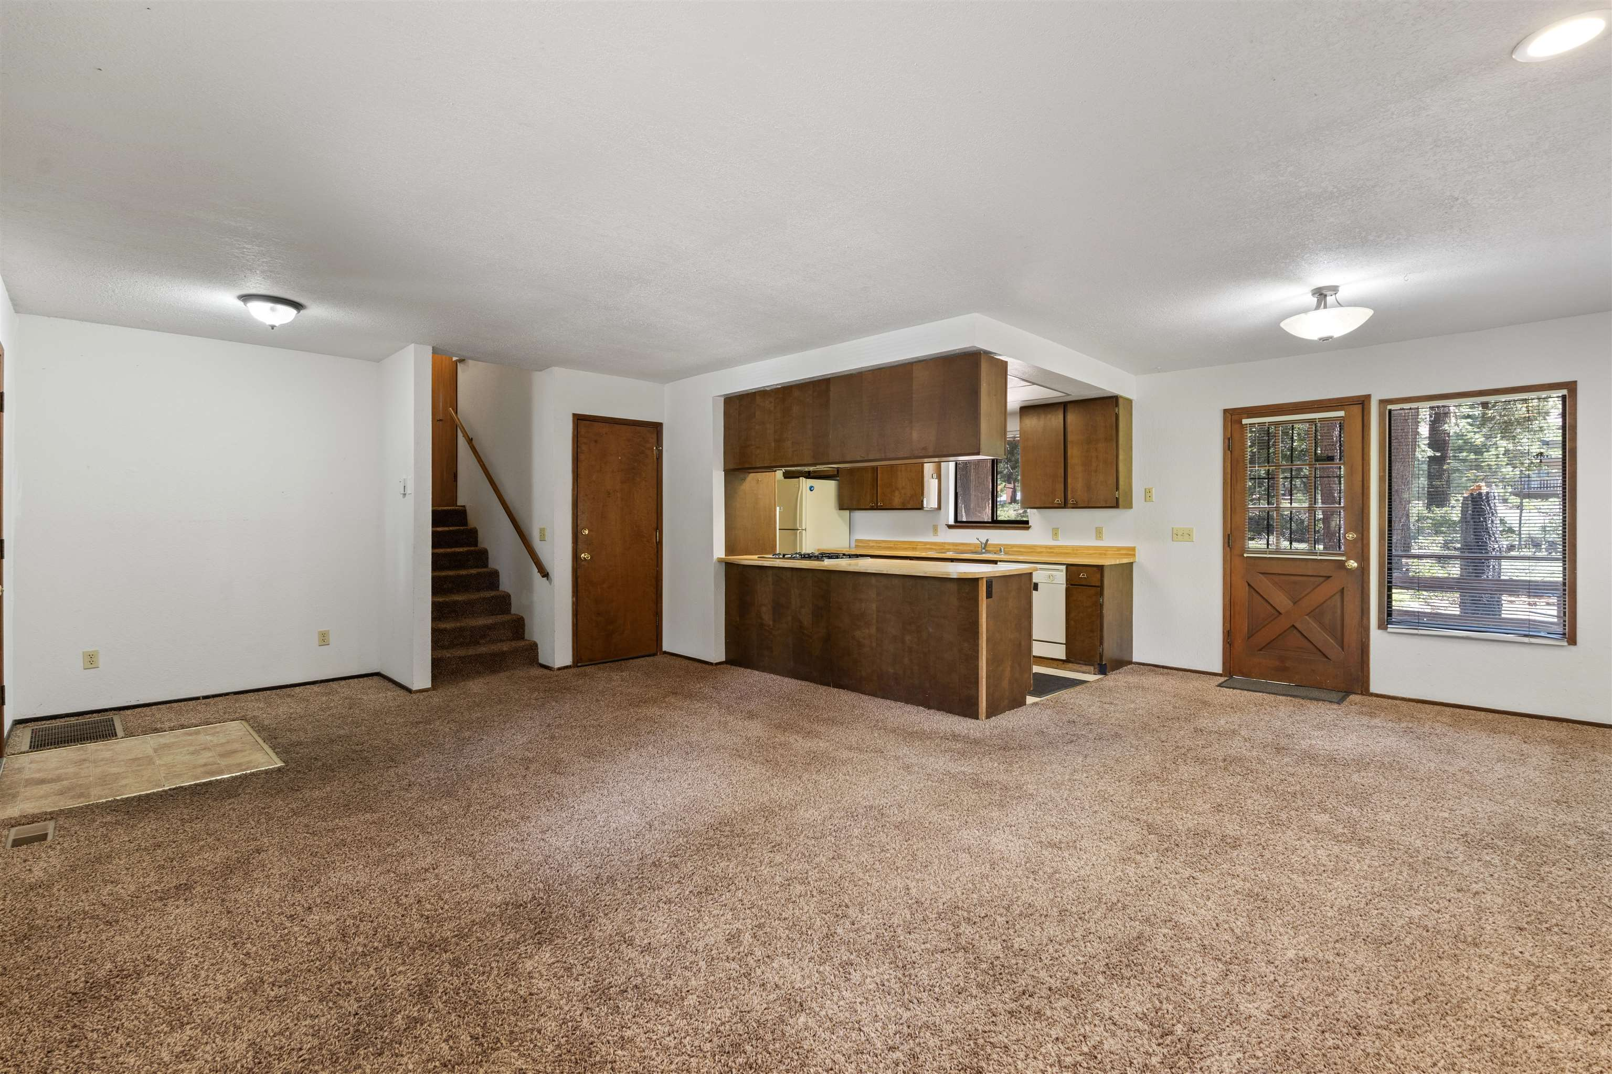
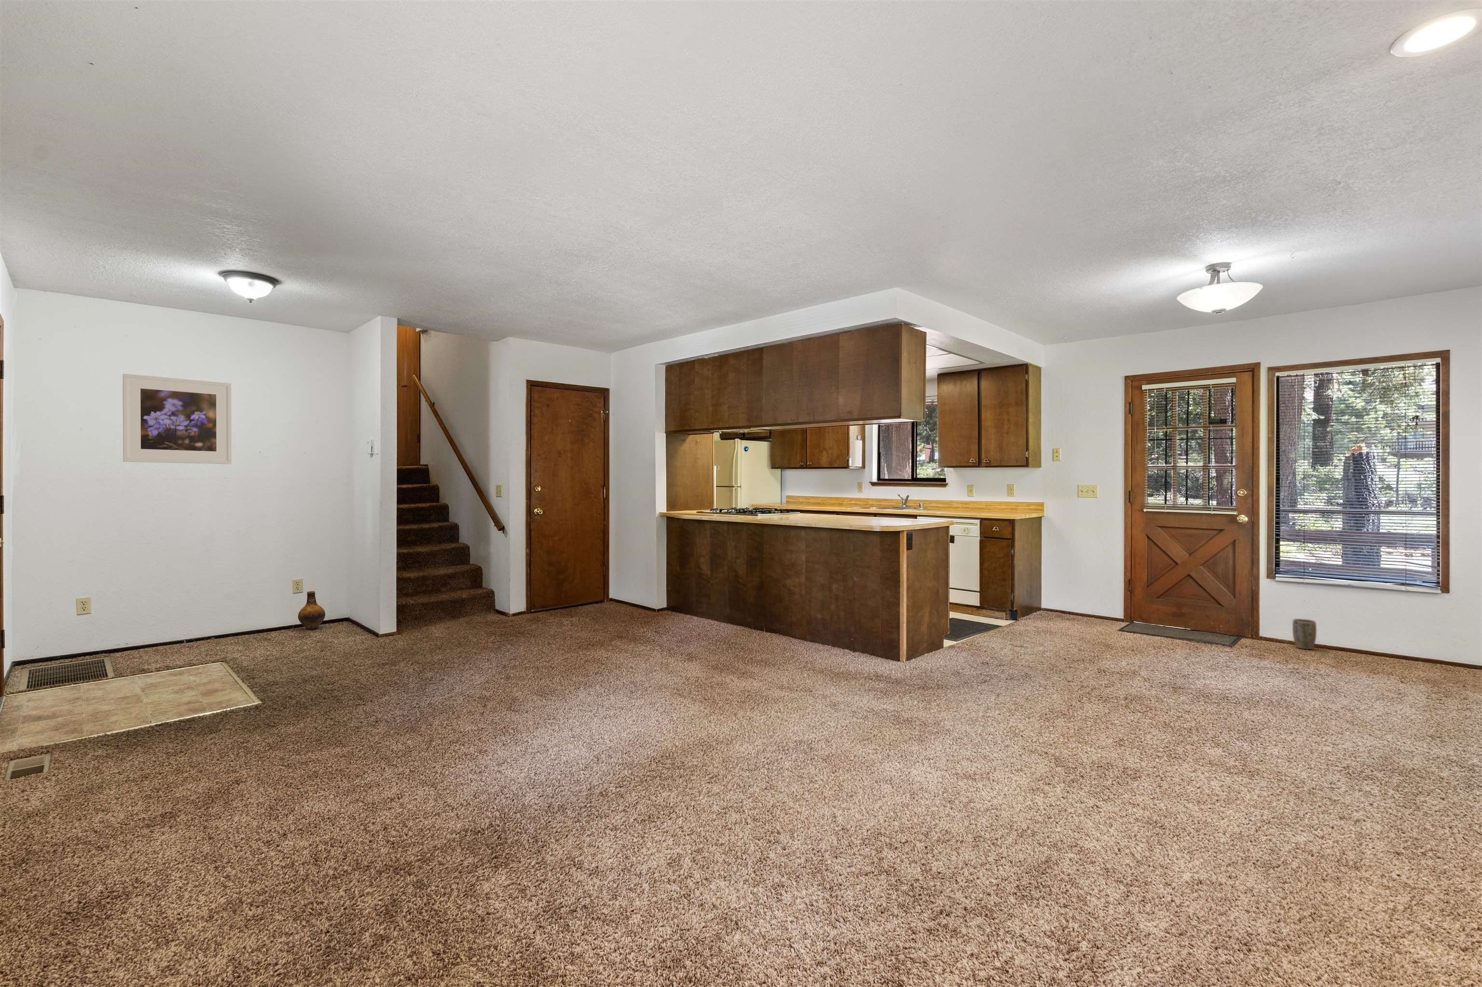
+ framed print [122,373,232,465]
+ plant pot [1291,618,1317,650]
+ ceramic jug [298,590,326,630]
